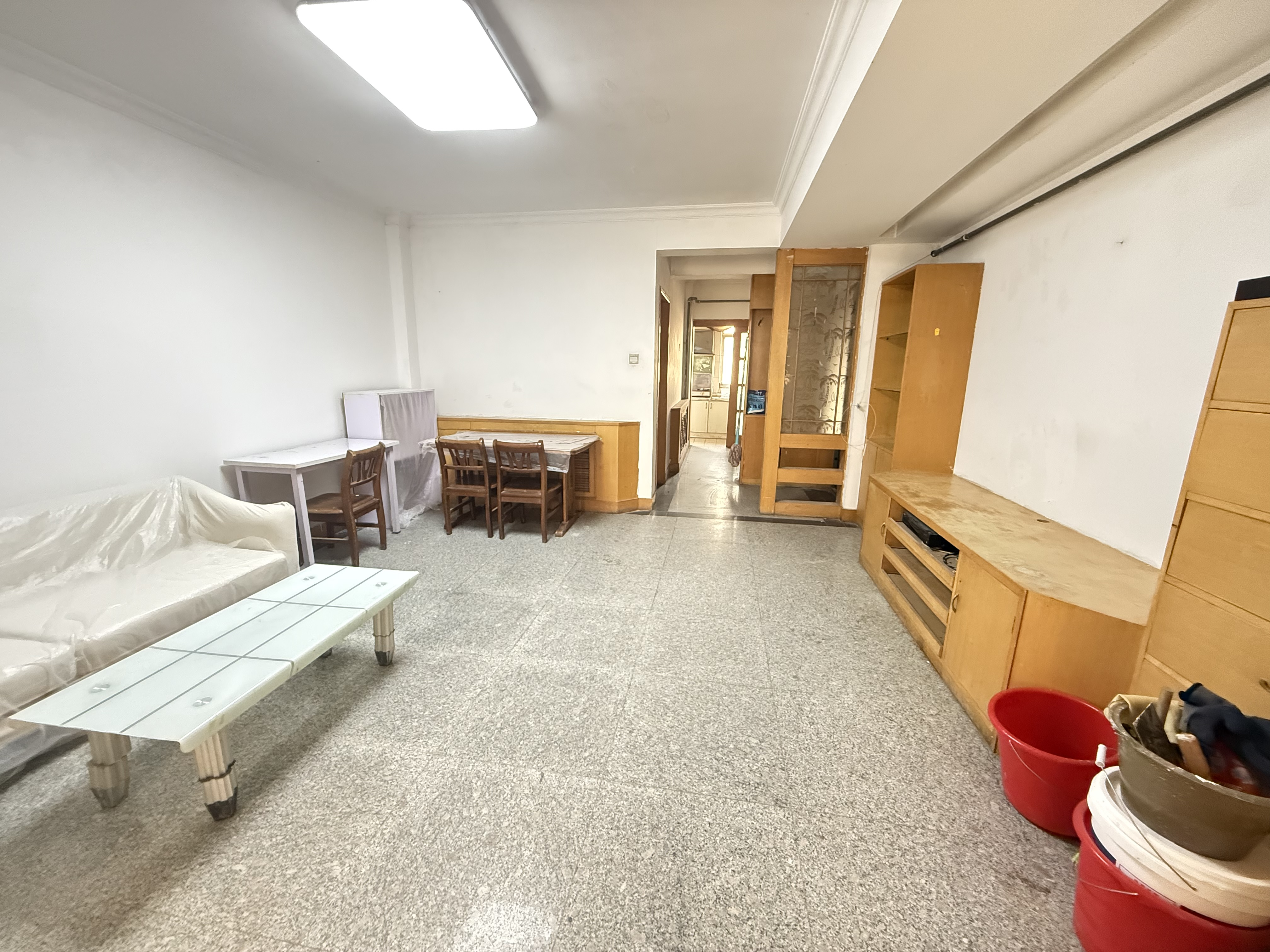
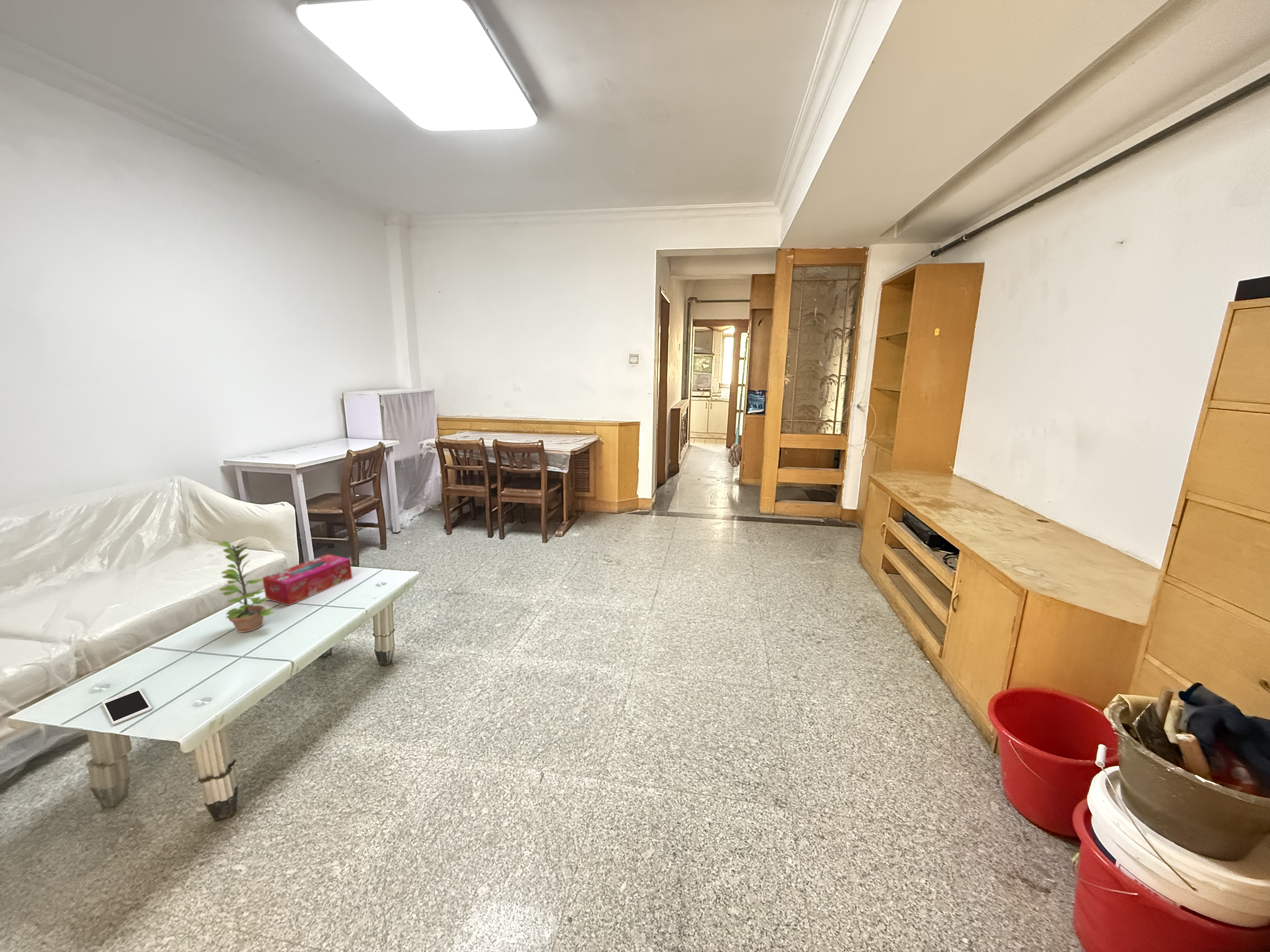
+ cell phone [101,688,153,726]
+ plant [217,541,275,632]
+ tissue box [262,554,353,606]
